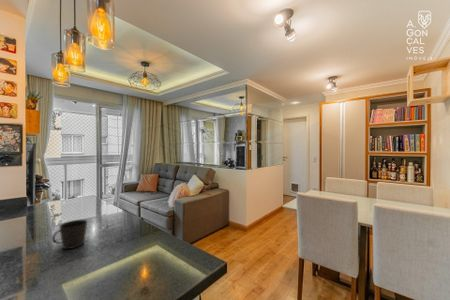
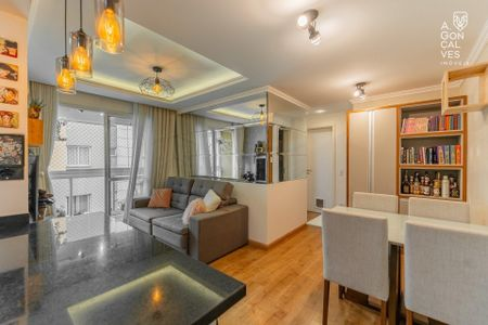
- cup [51,219,88,250]
